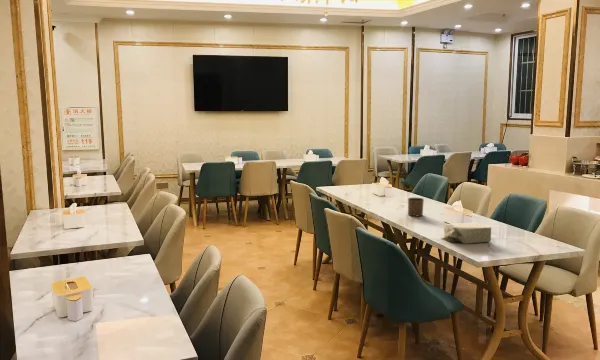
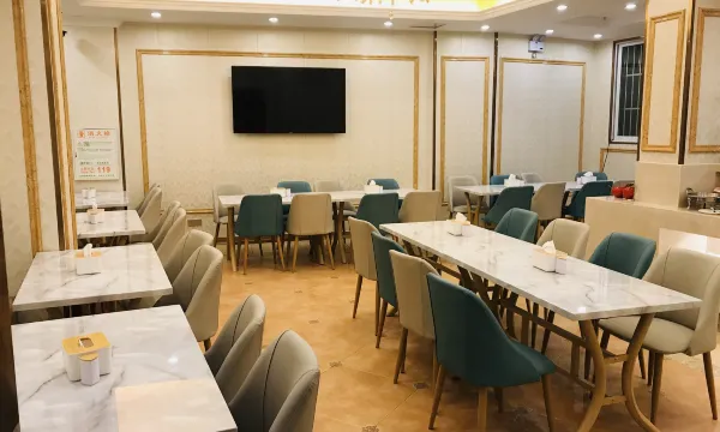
- cup [407,197,425,217]
- tissue box [440,221,492,245]
